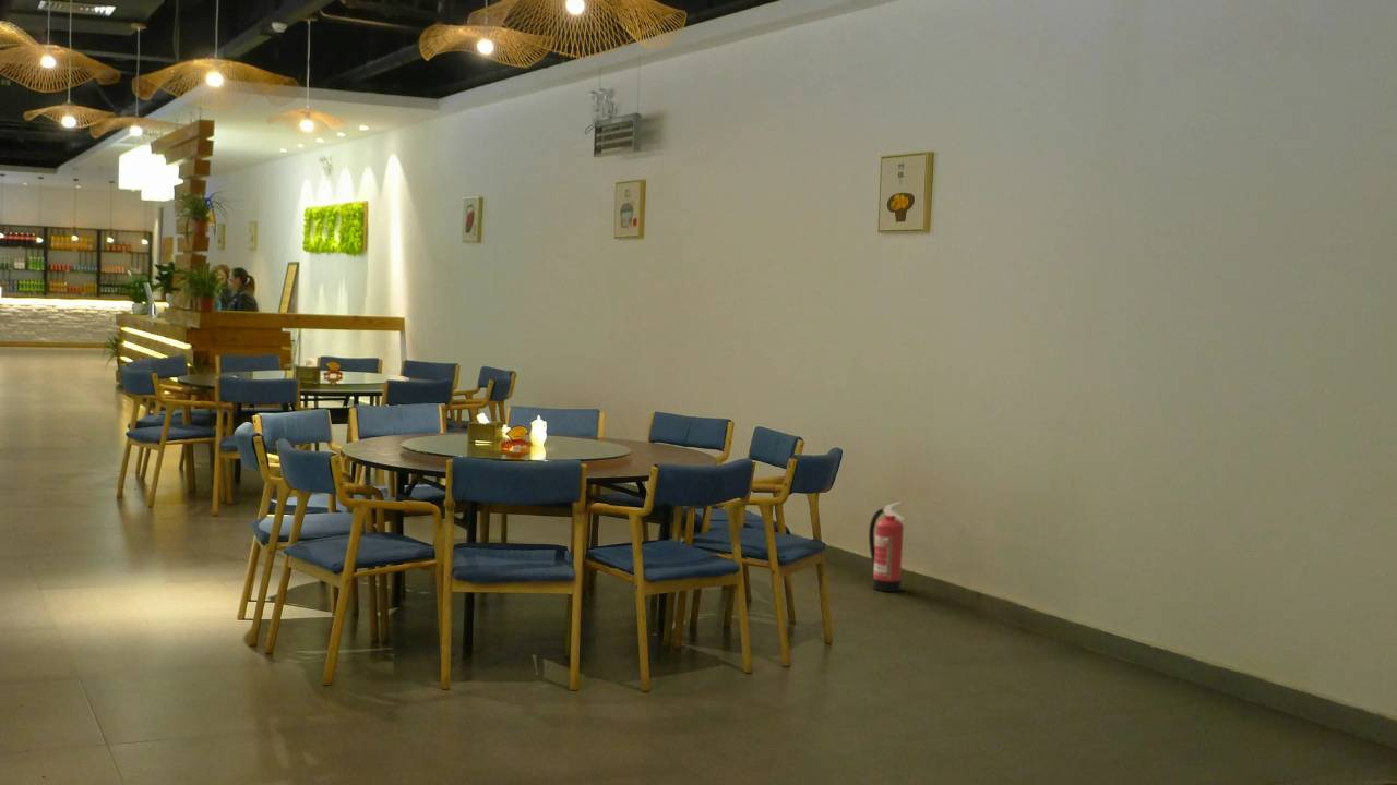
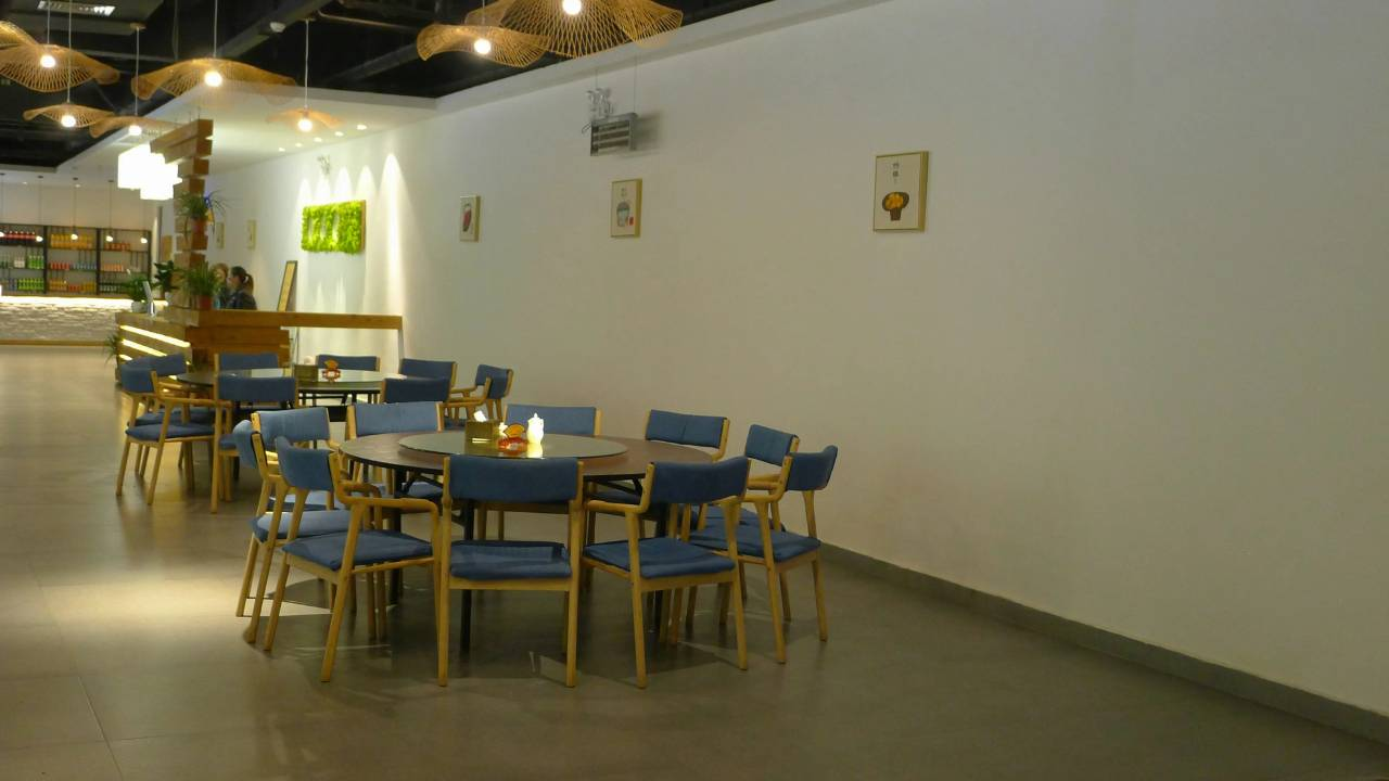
- fire extinguisher [868,500,906,593]
